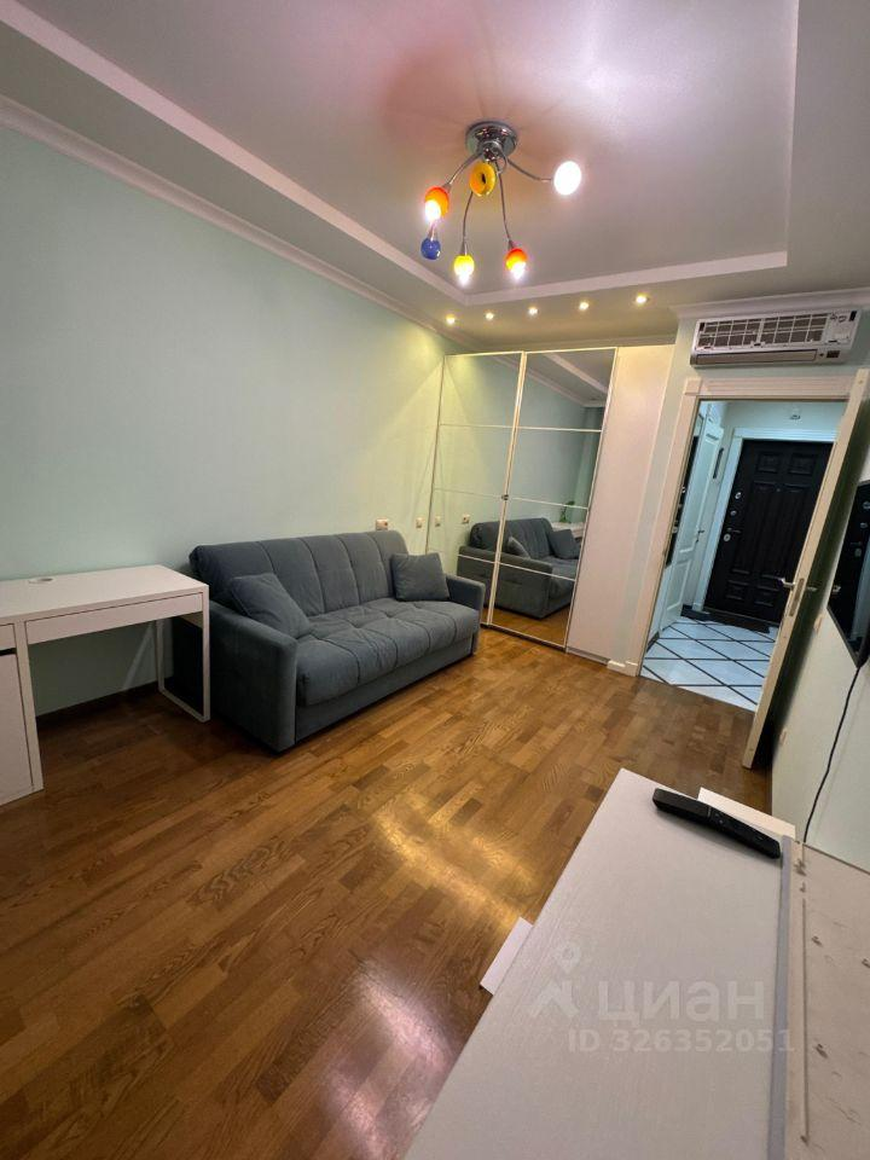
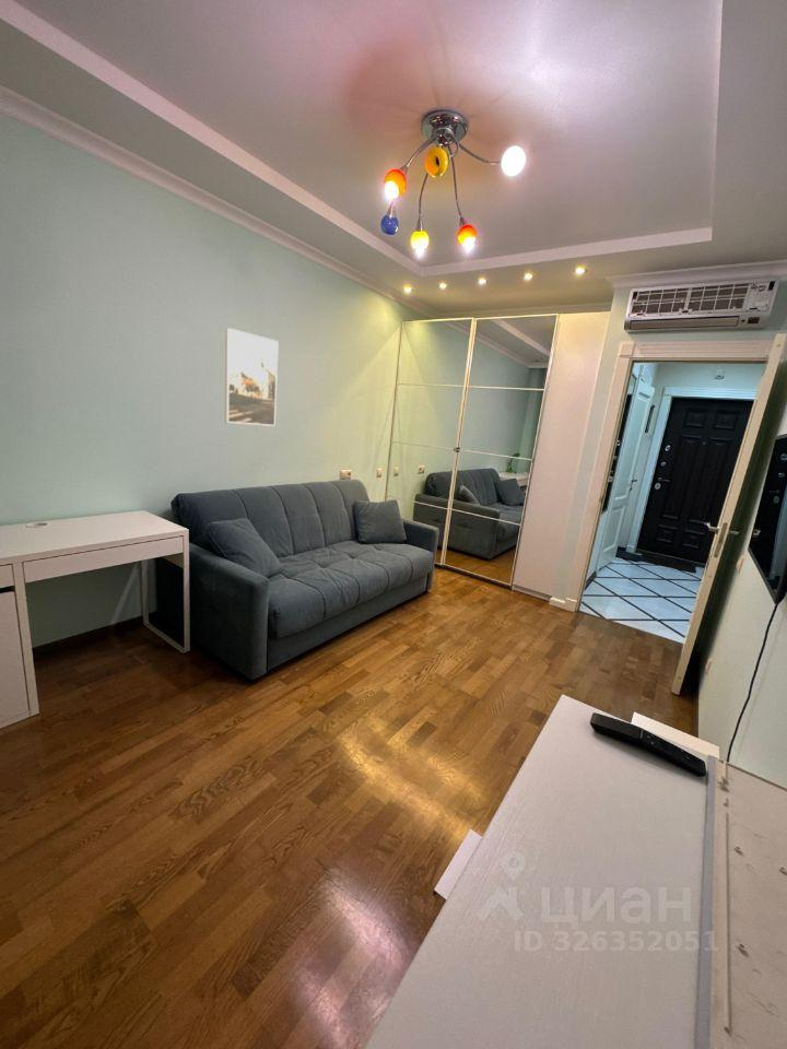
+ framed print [224,327,280,427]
